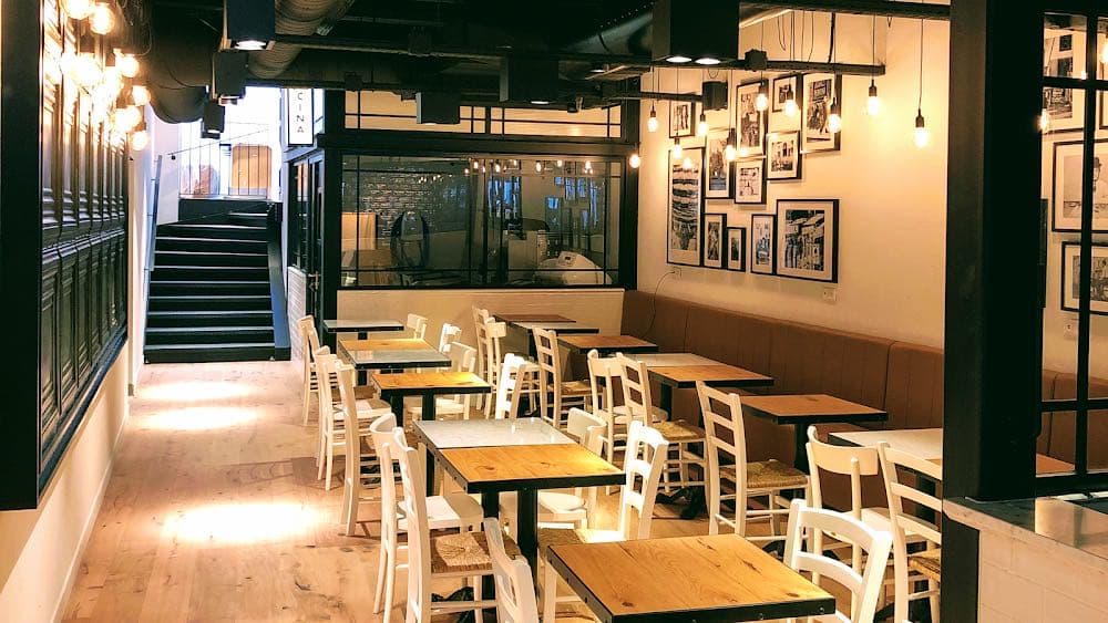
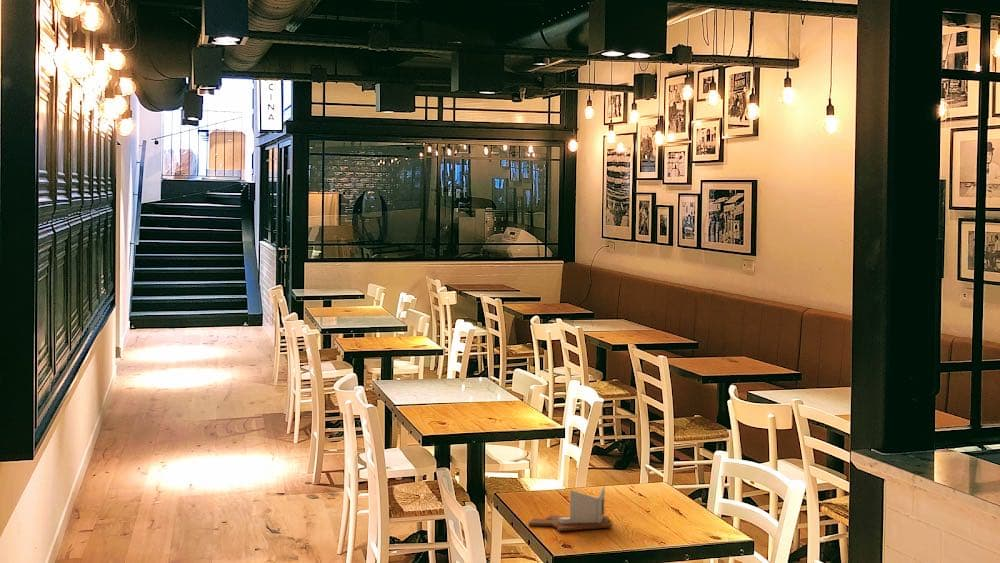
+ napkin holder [528,485,613,532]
